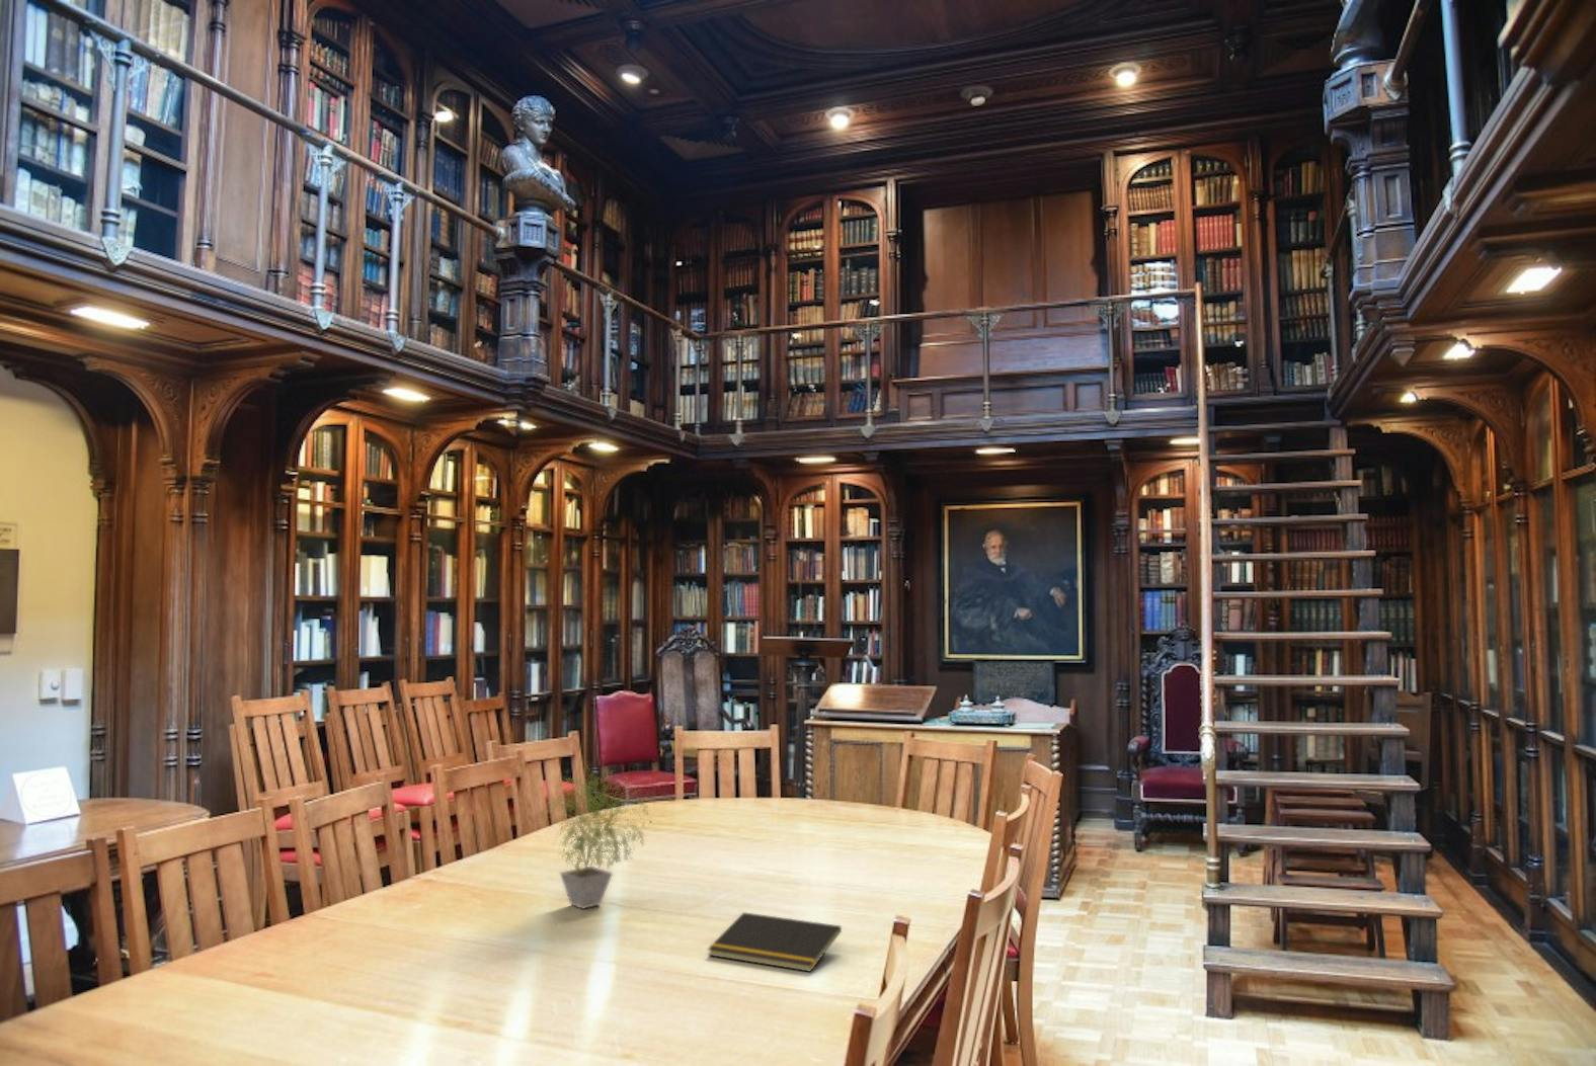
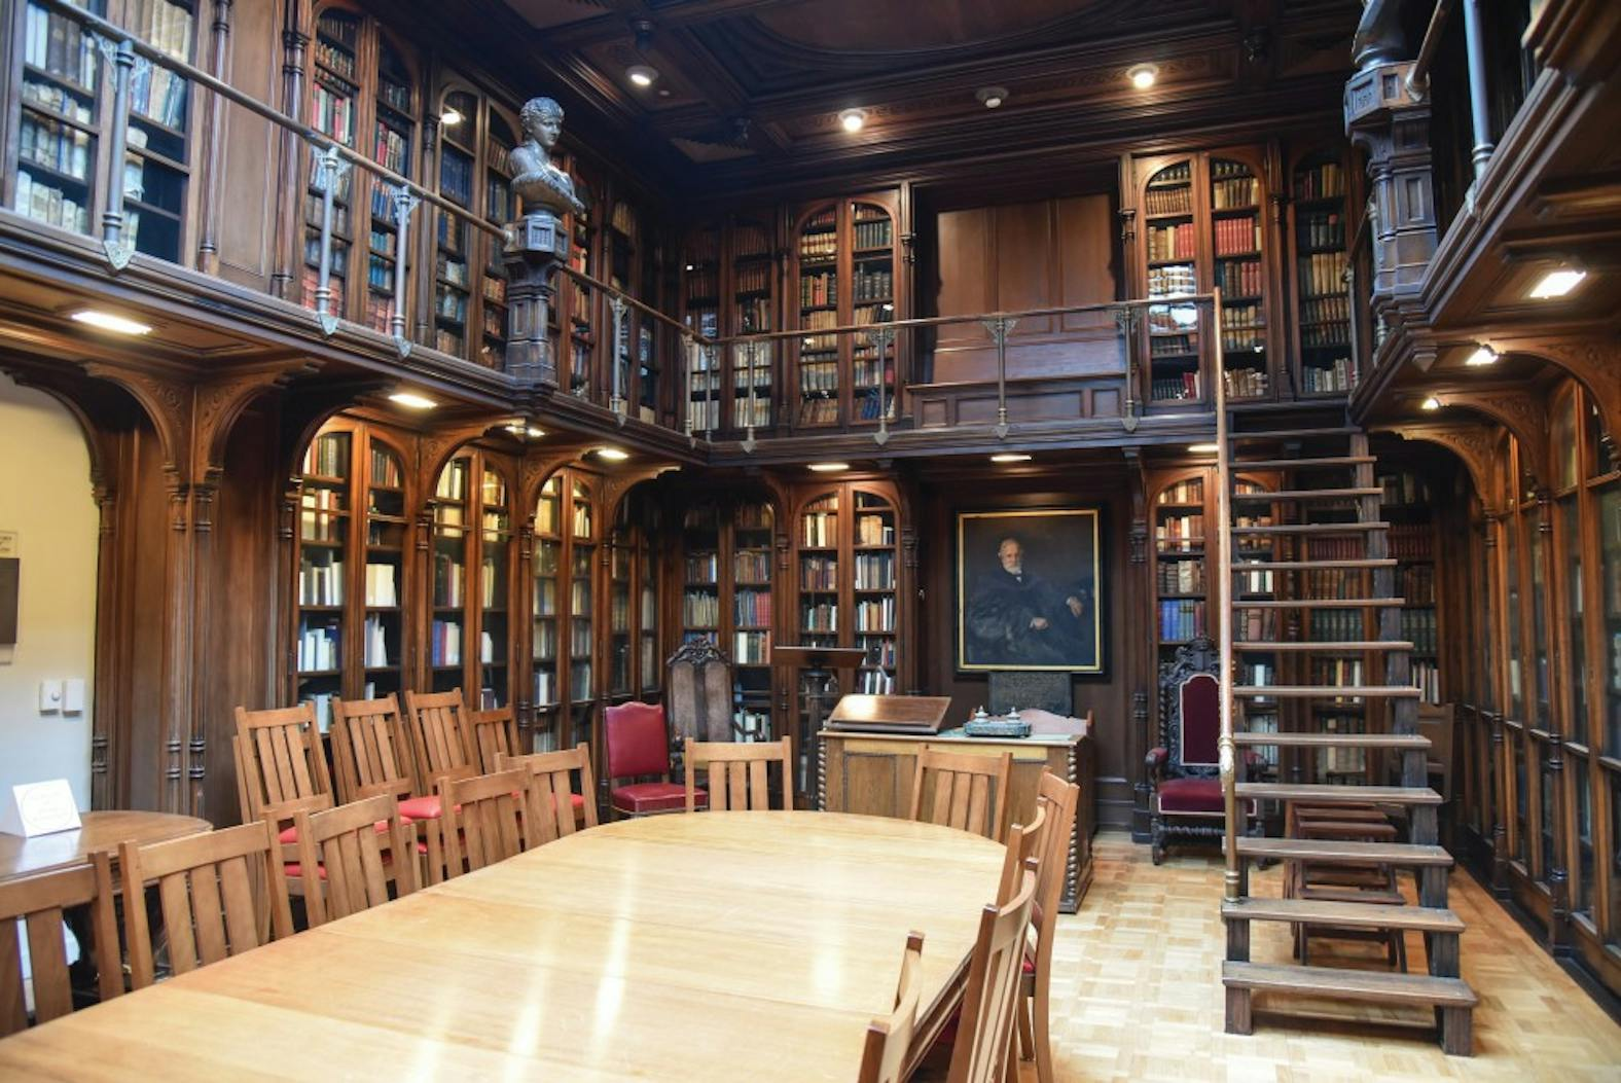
- potted plant [533,759,662,910]
- notepad [707,911,843,973]
